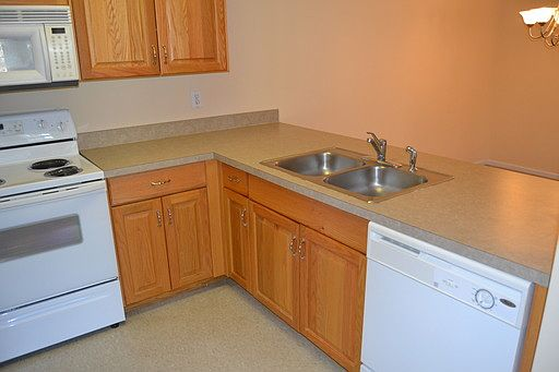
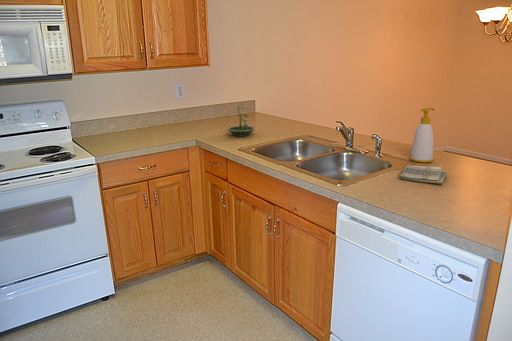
+ soap bottle [409,107,436,163]
+ dish towel [398,165,448,185]
+ terrarium [226,106,257,138]
